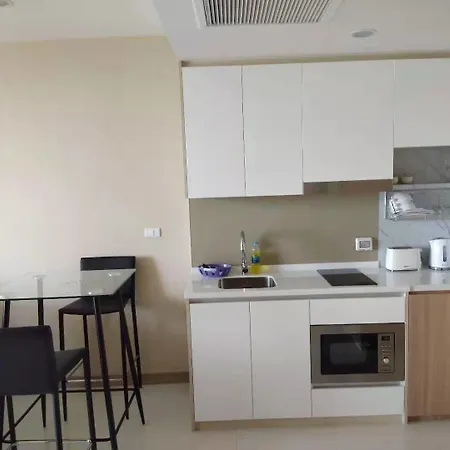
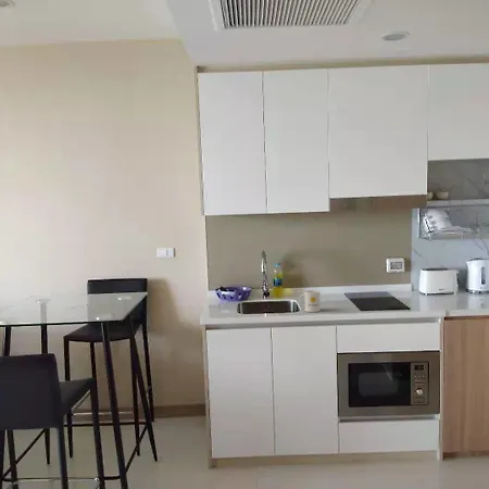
+ mug [298,289,322,313]
